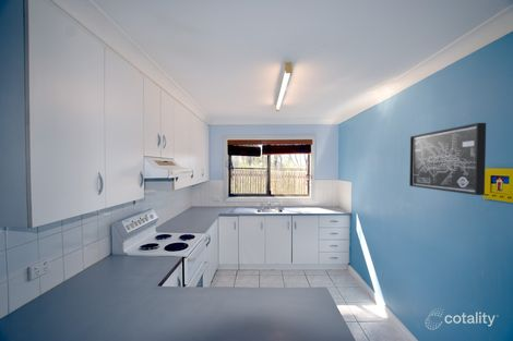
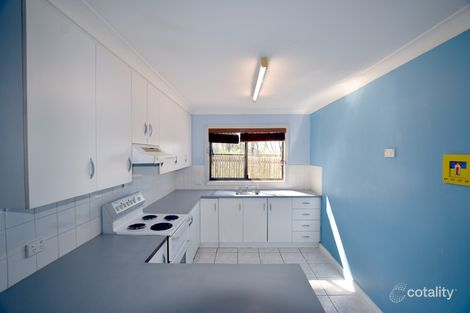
- wall art [408,122,487,196]
